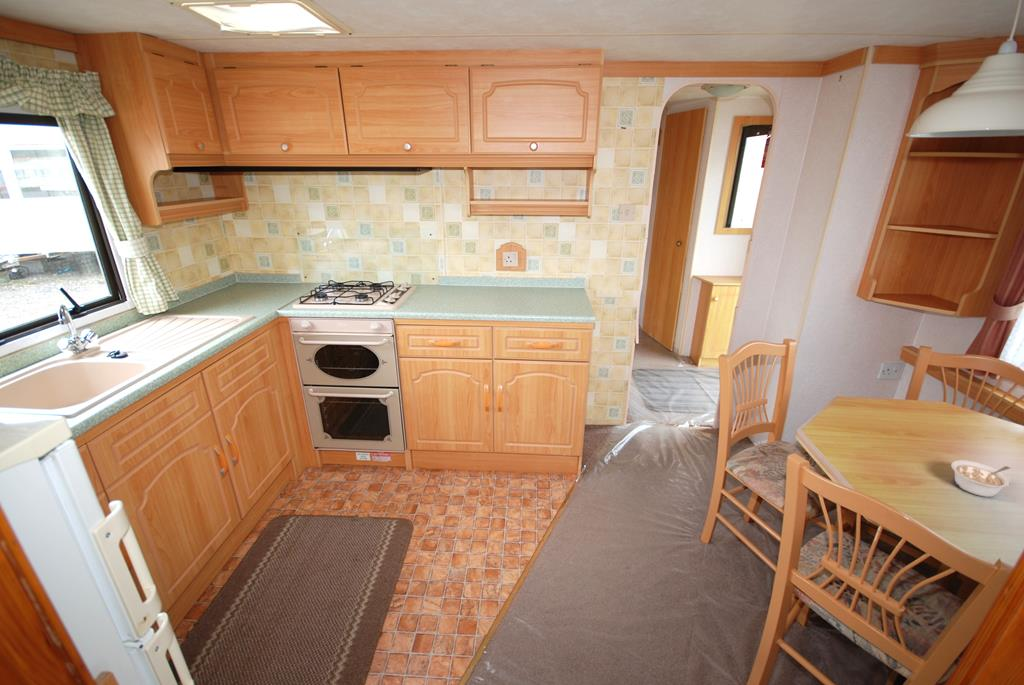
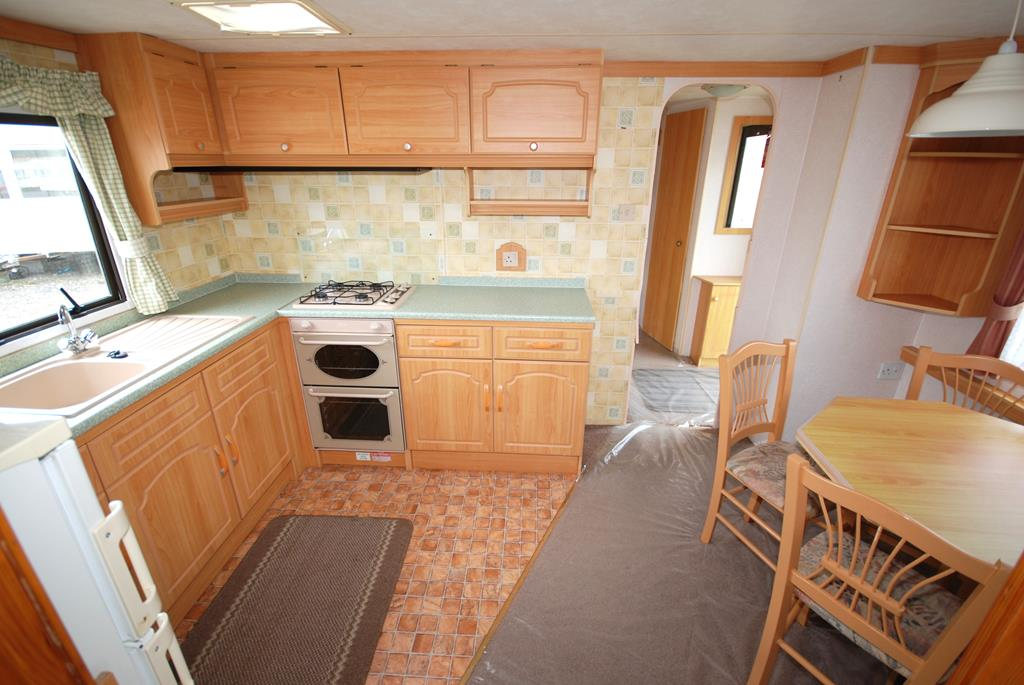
- legume [950,459,1012,498]
